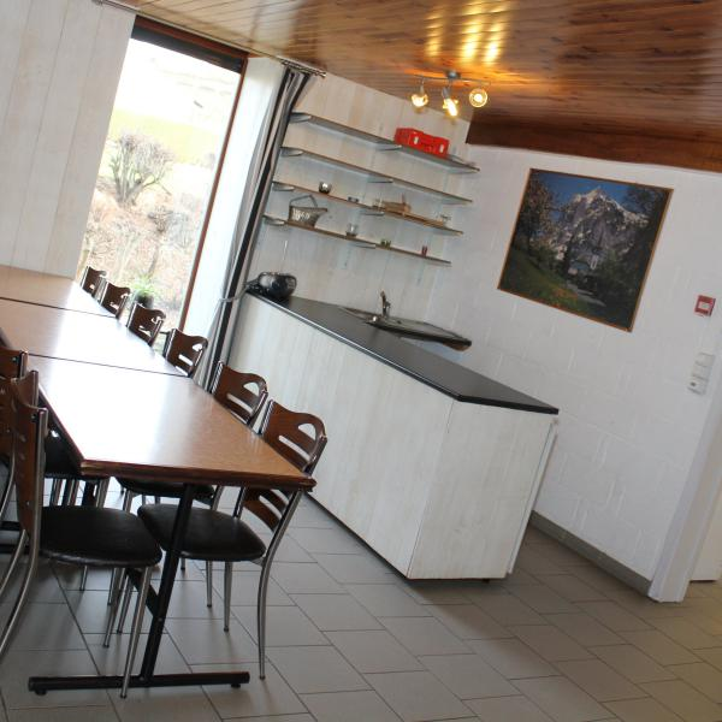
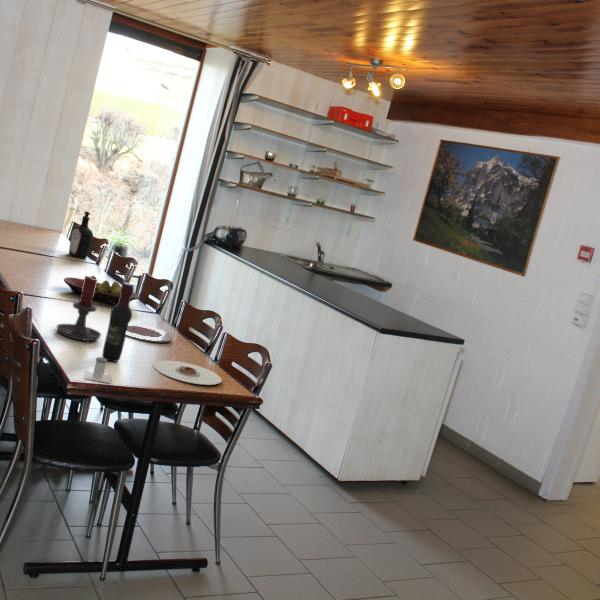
+ salt shaker [83,357,112,384]
+ wine bottle [101,281,135,363]
+ fruit bowl [63,275,141,305]
+ plate [152,360,223,386]
+ plate [126,321,173,343]
+ bottle [68,211,94,259]
+ candle holder [56,275,102,343]
